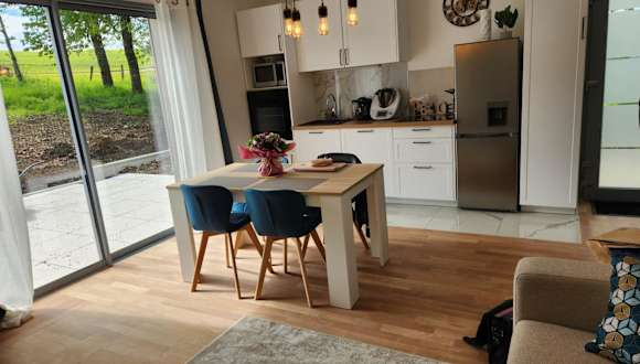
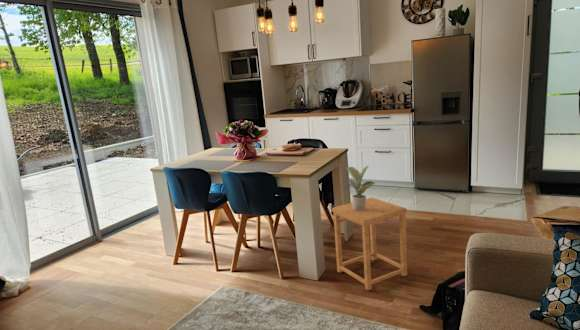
+ side table [331,196,408,291]
+ potted plant [345,164,376,211]
